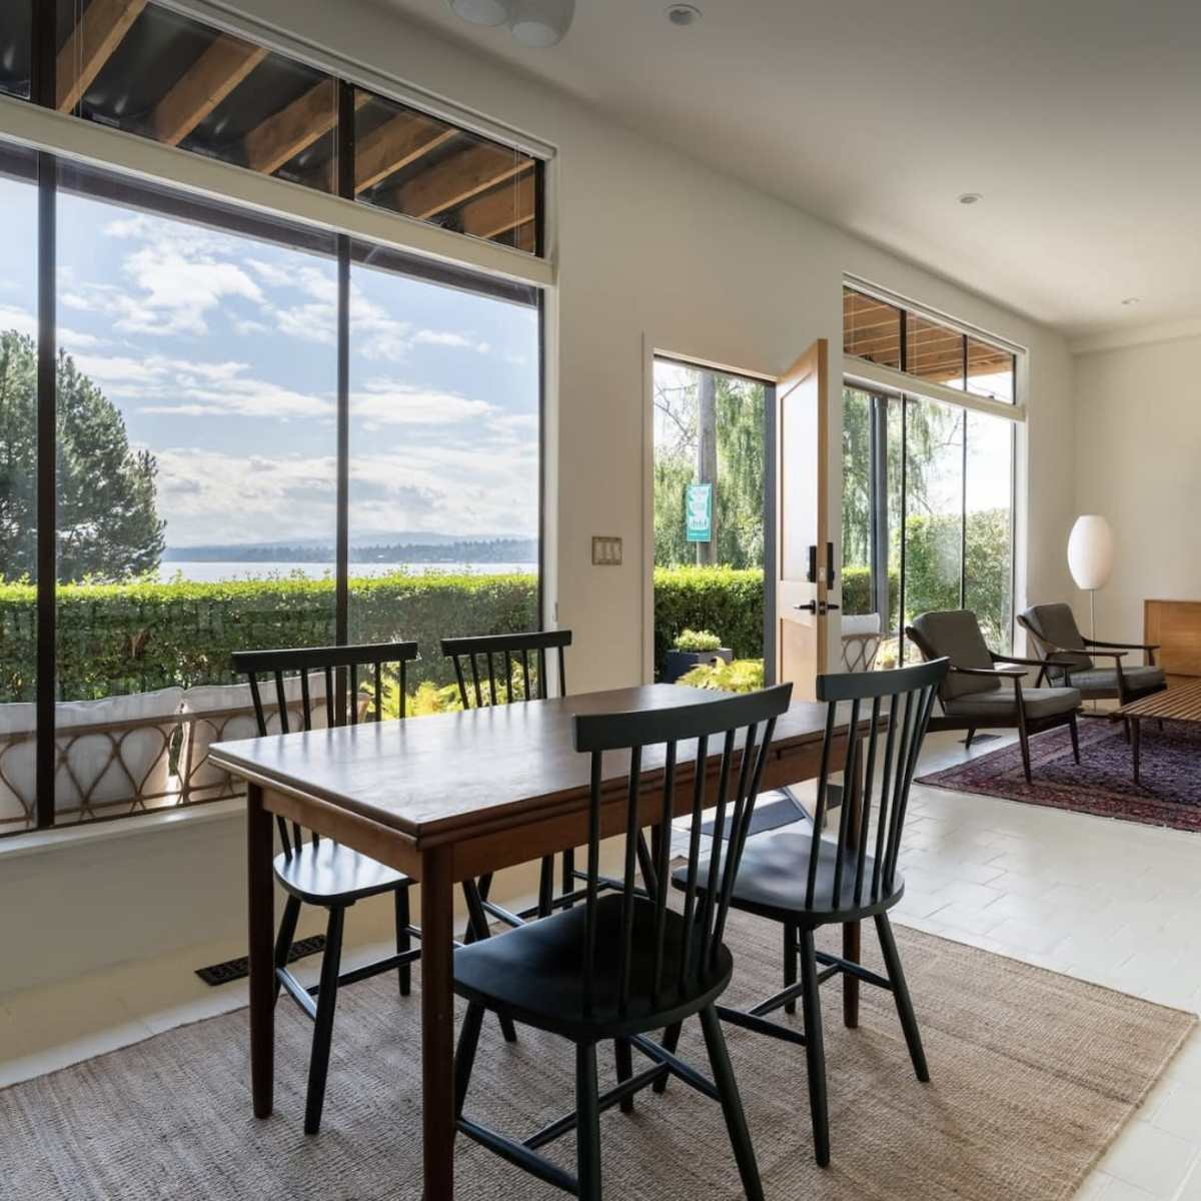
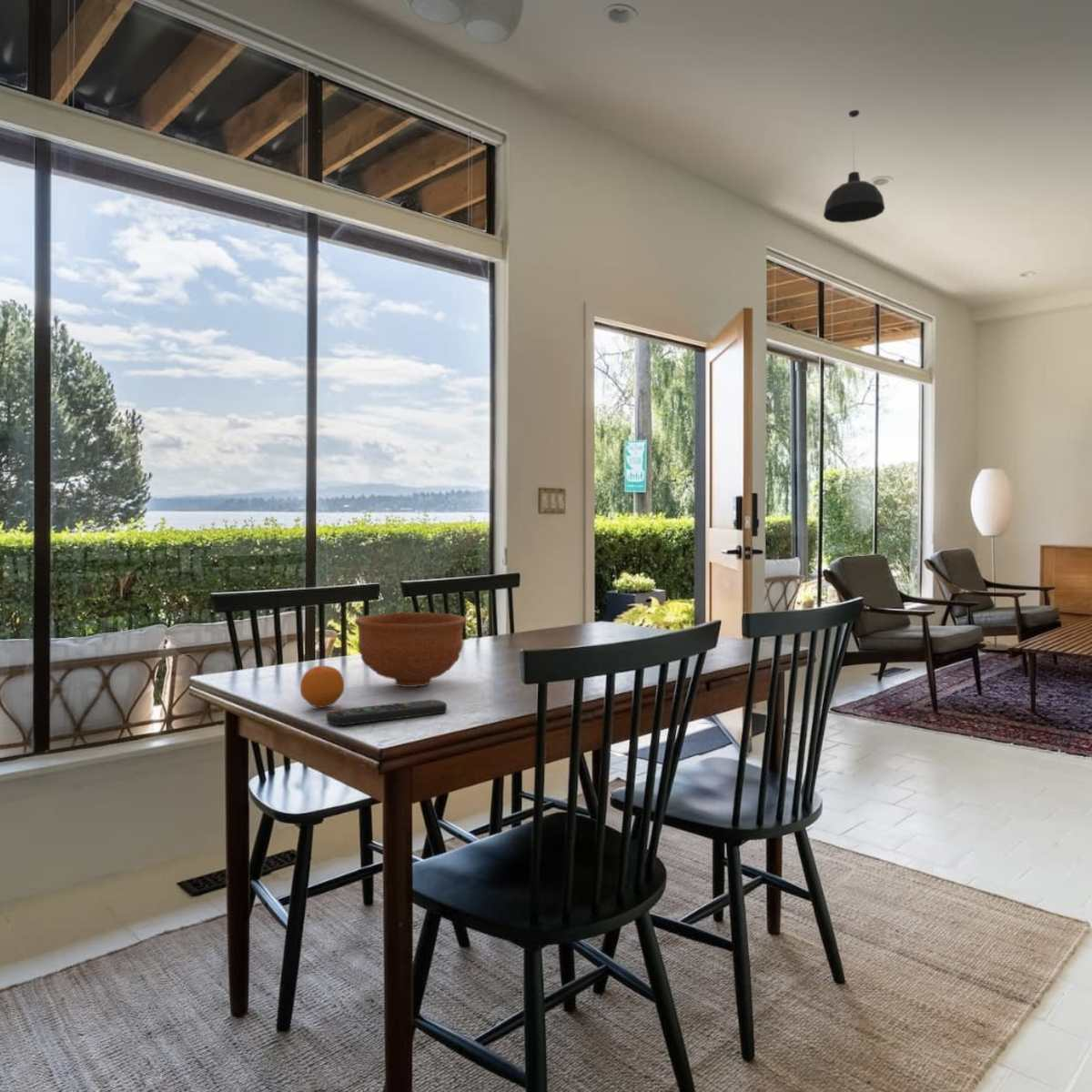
+ pendant lamp [823,109,885,224]
+ bowl [354,612,468,688]
+ remote control [326,699,448,726]
+ fruit [299,664,345,708]
